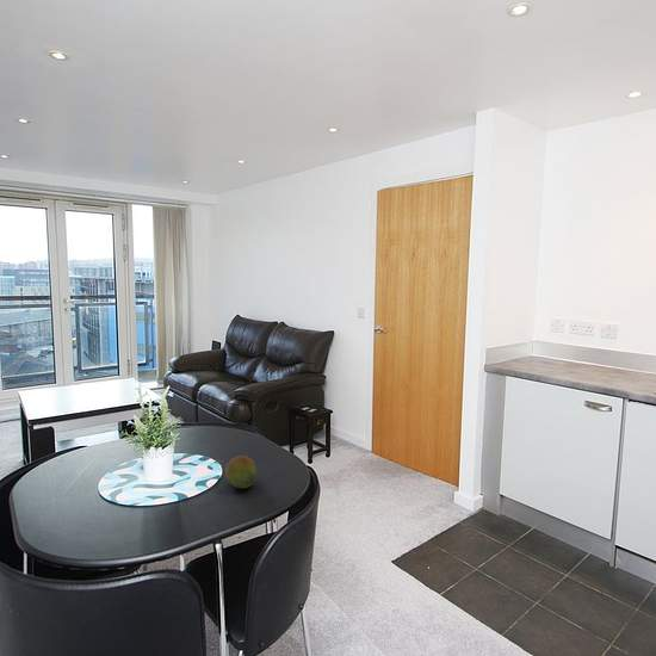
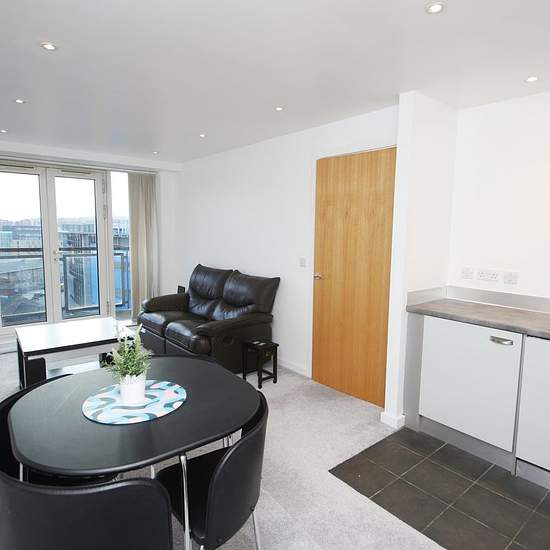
- fruit [224,454,258,489]
